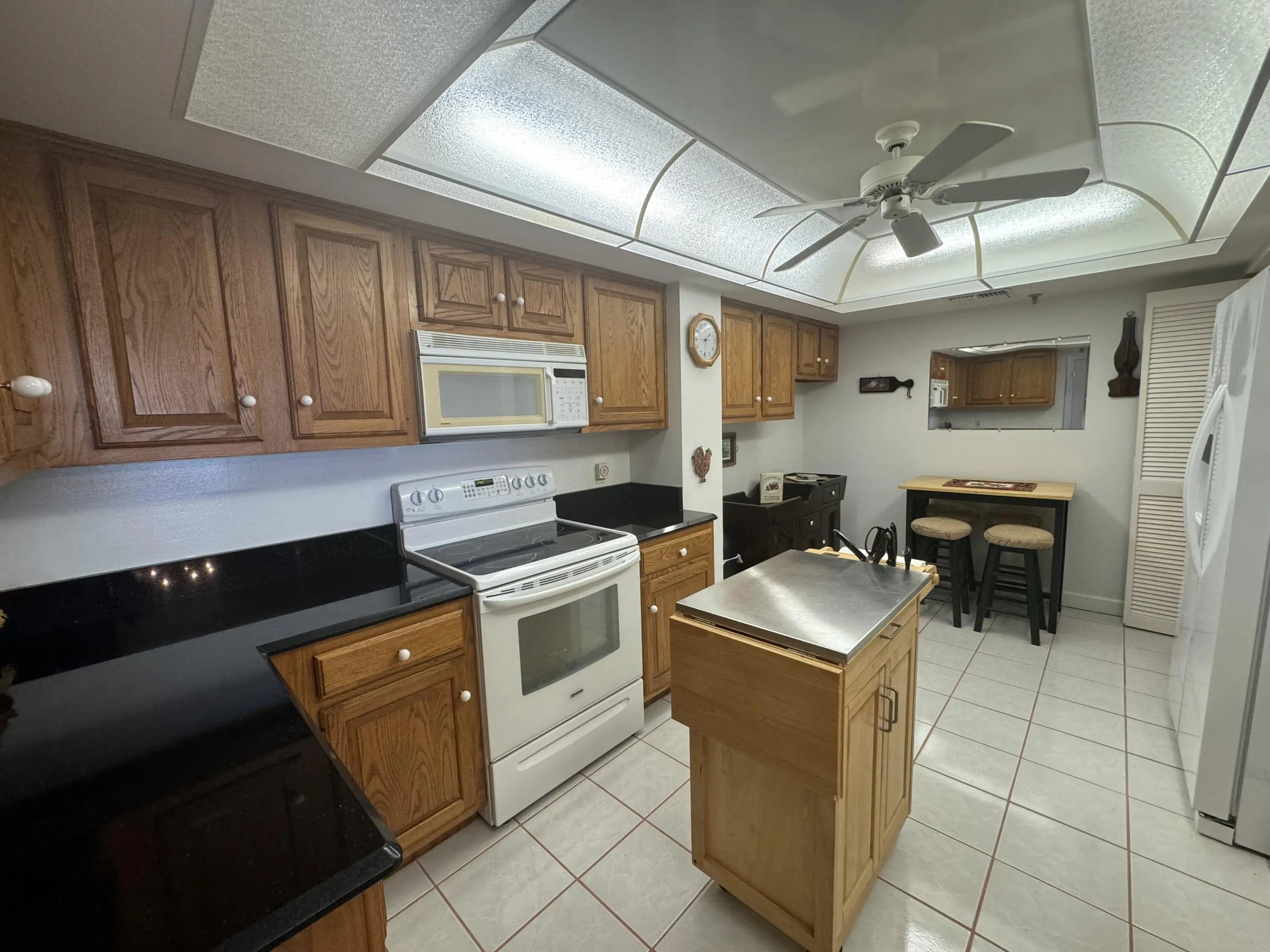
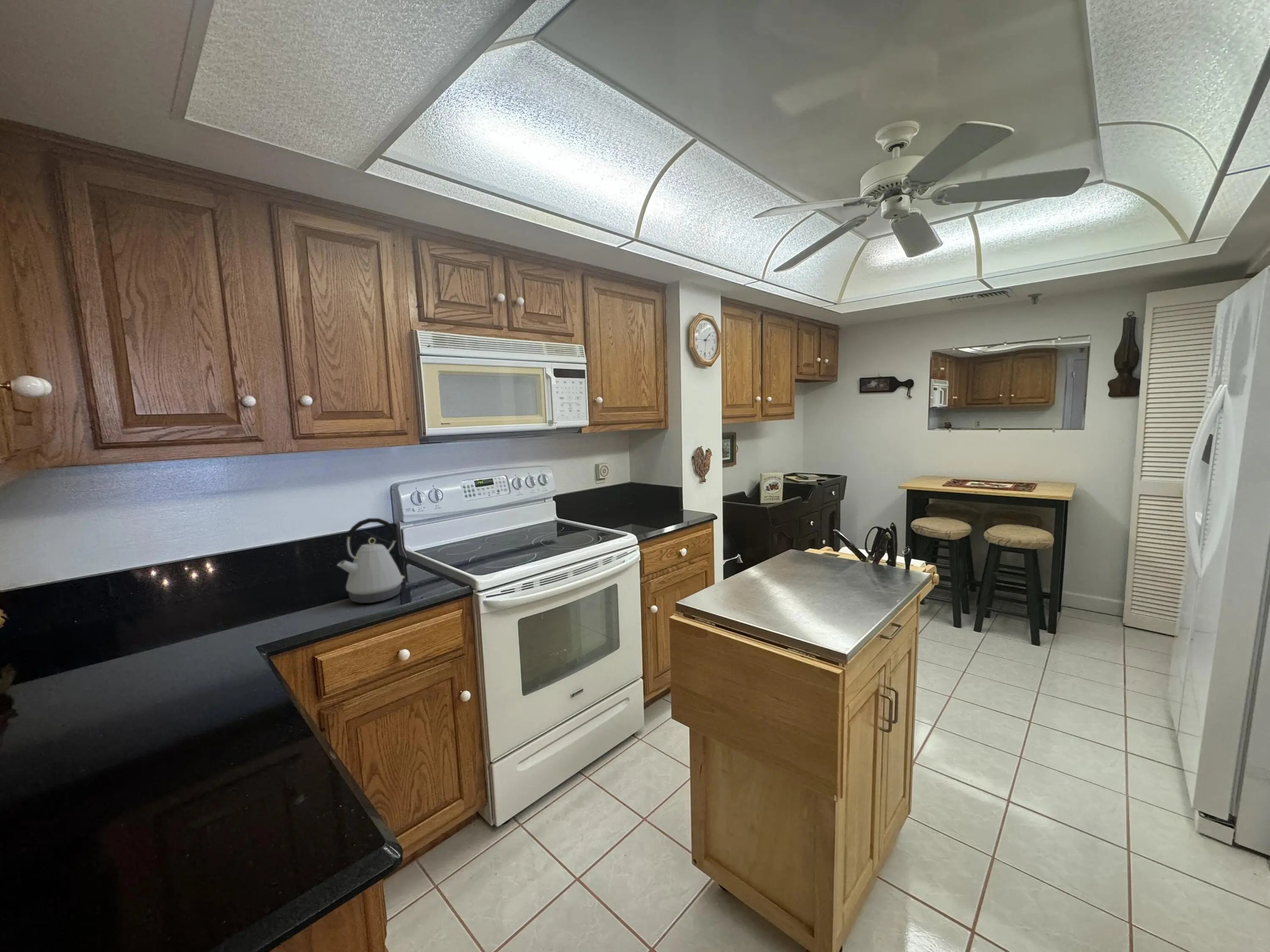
+ kettle [337,518,405,603]
